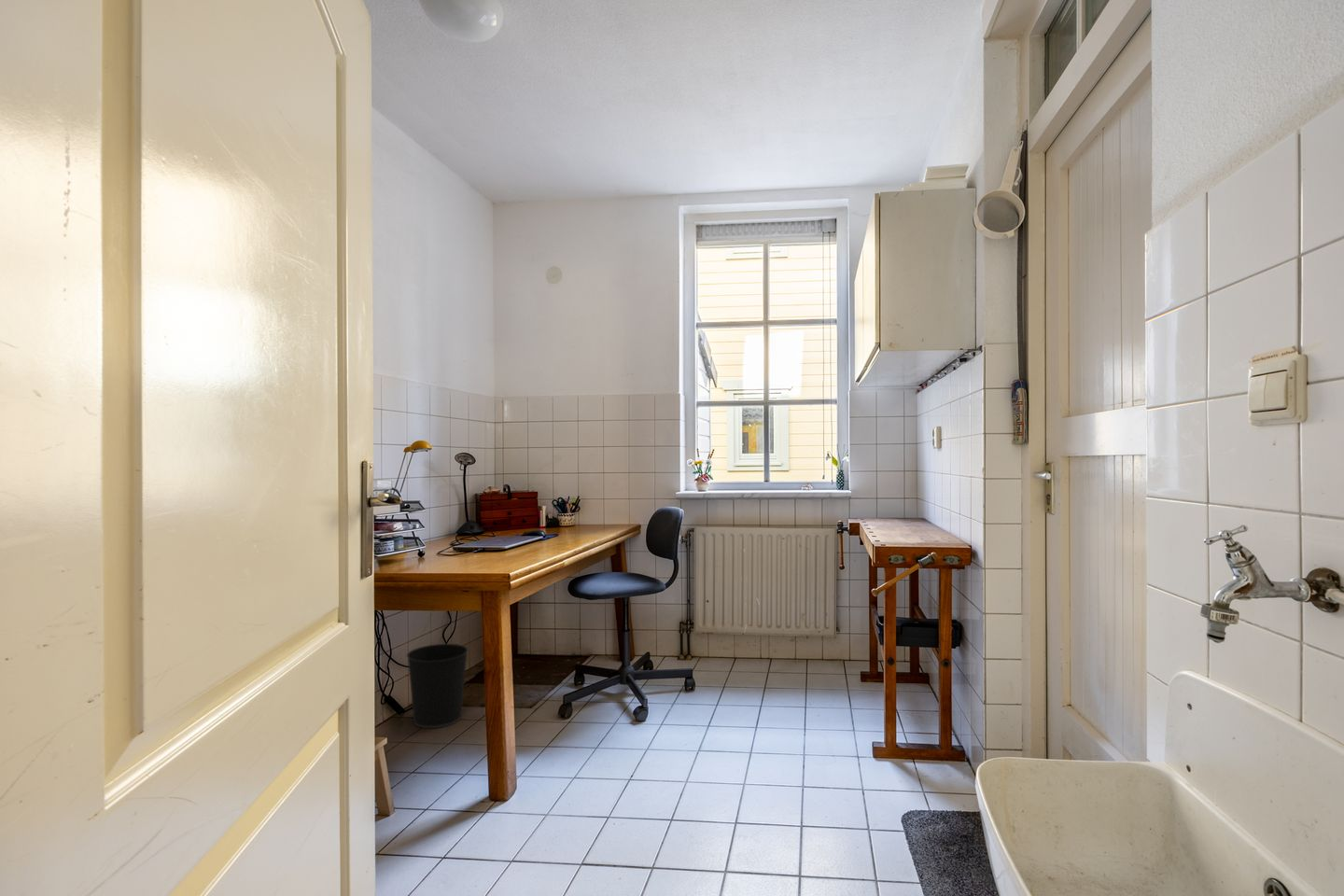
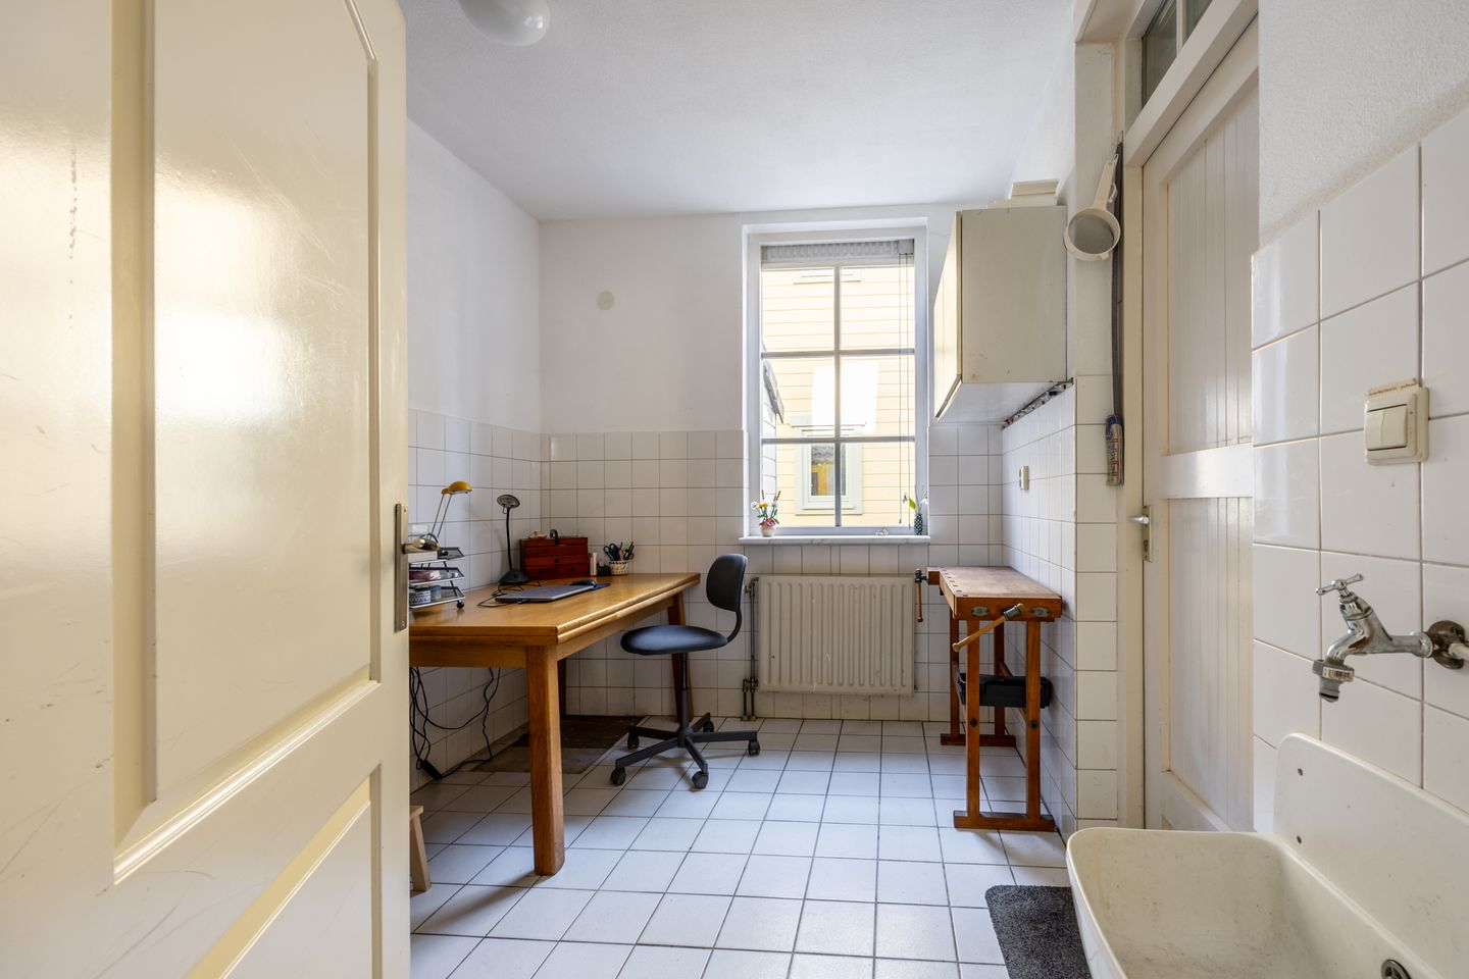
- wastebasket [406,643,469,729]
